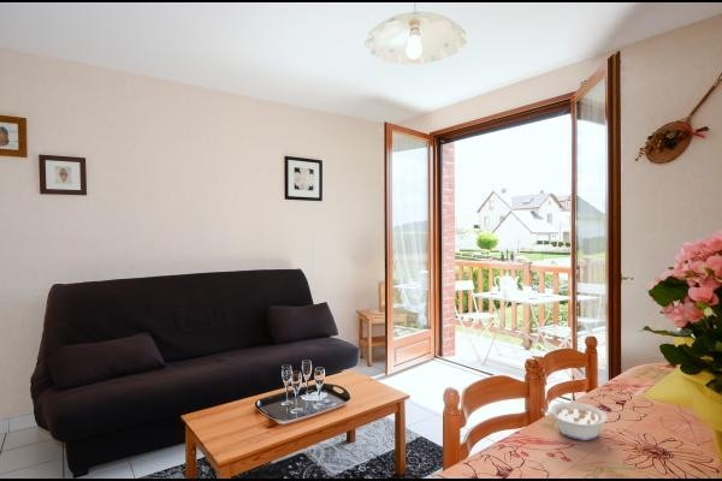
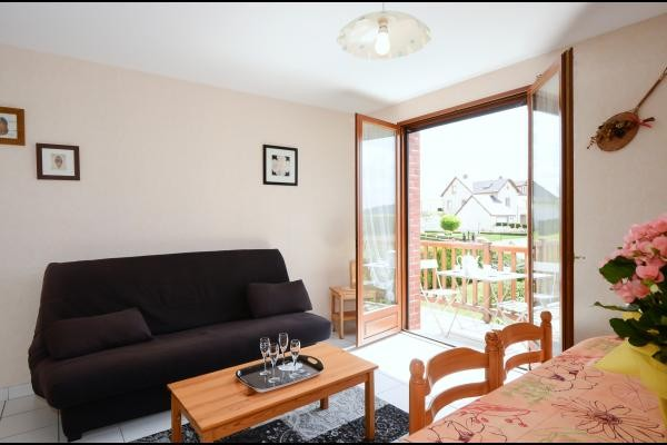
- legume [540,402,608,441]
